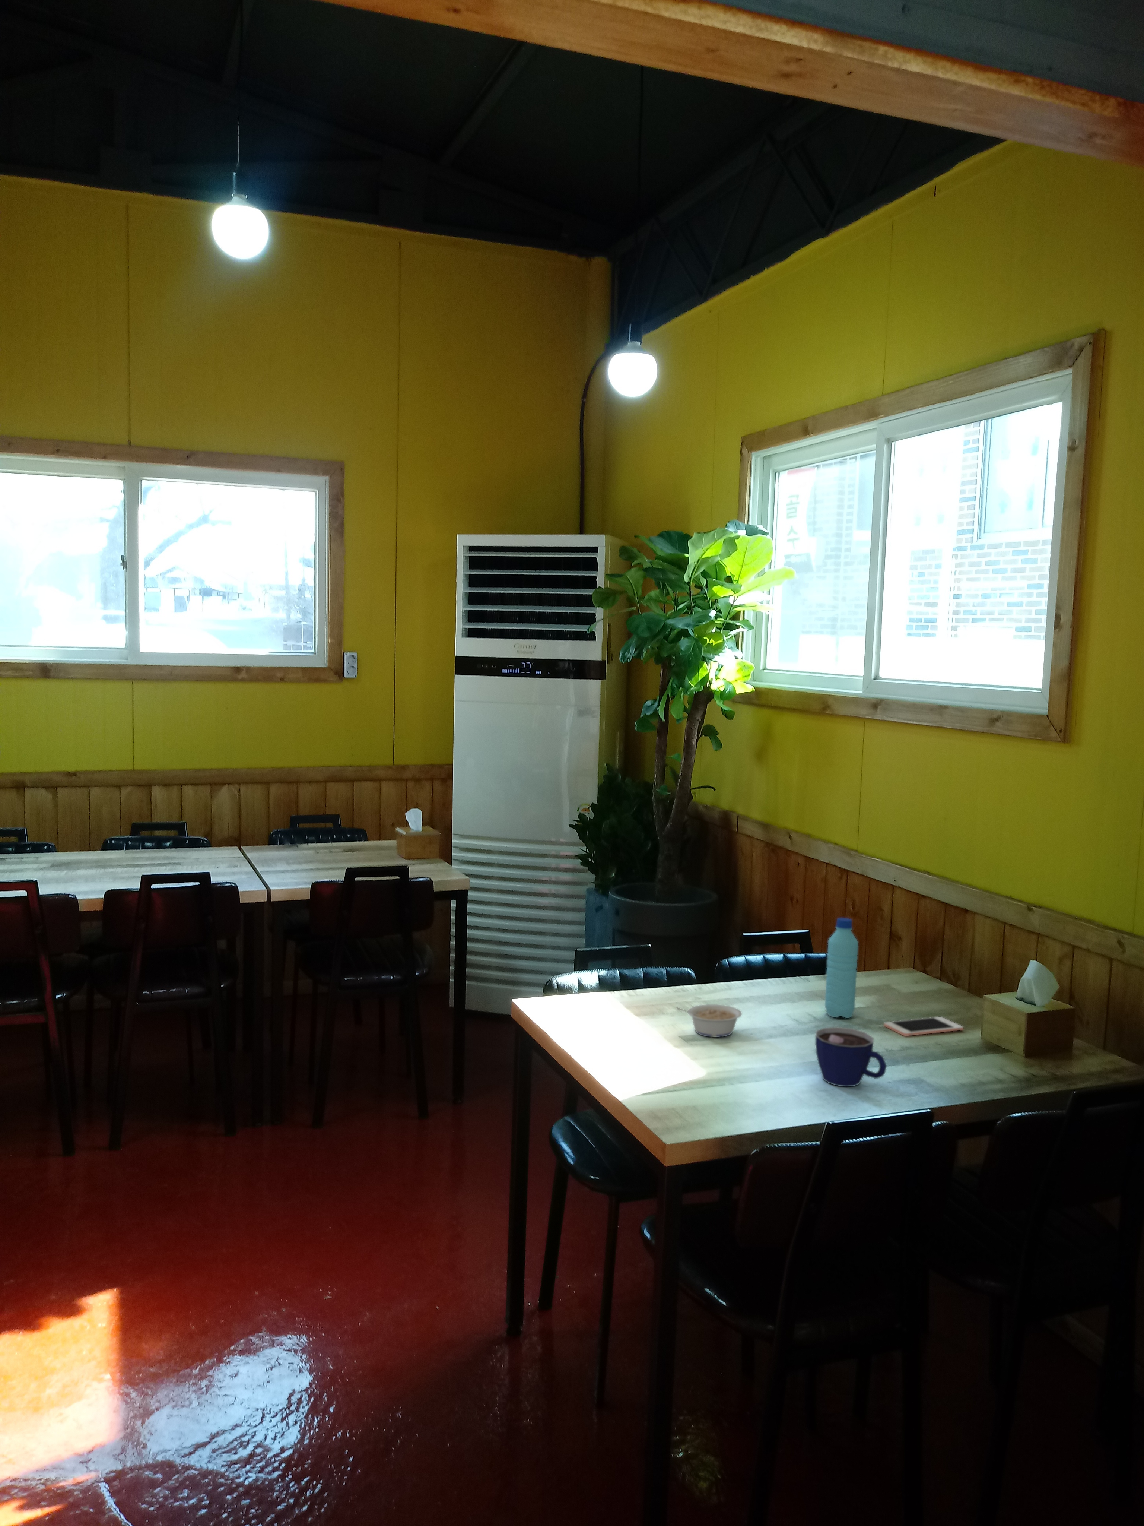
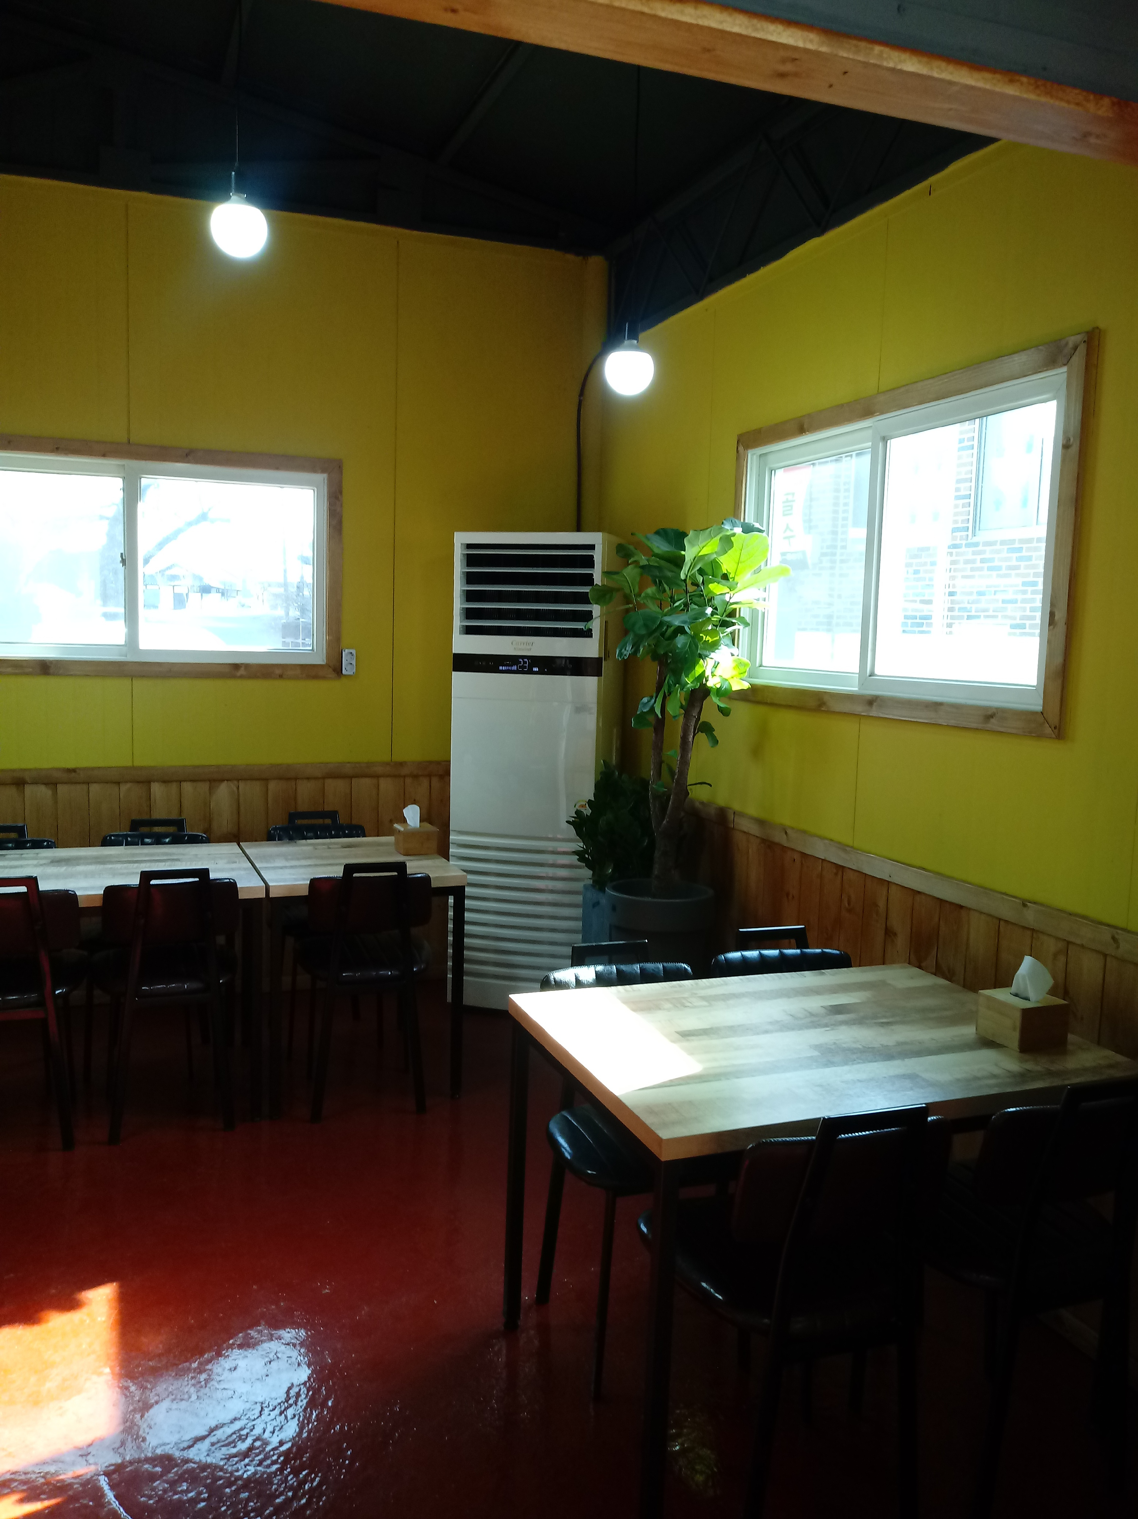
- cell phone [883,1017,964,1037]
- legume [675,1005,743,1038]
- cup [815,1027,887,1087]
- water bottle [824,918,859,1019]
